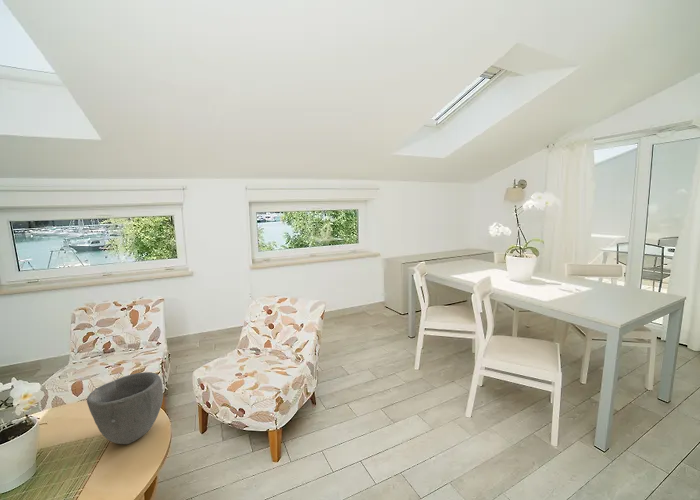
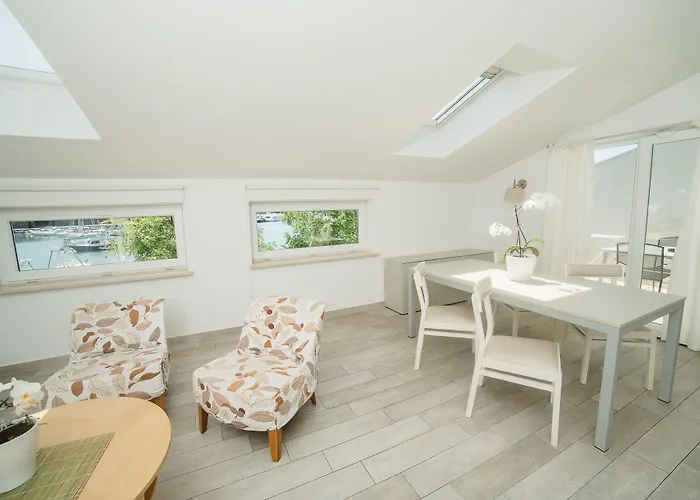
- bowl [86,371,164,445]
